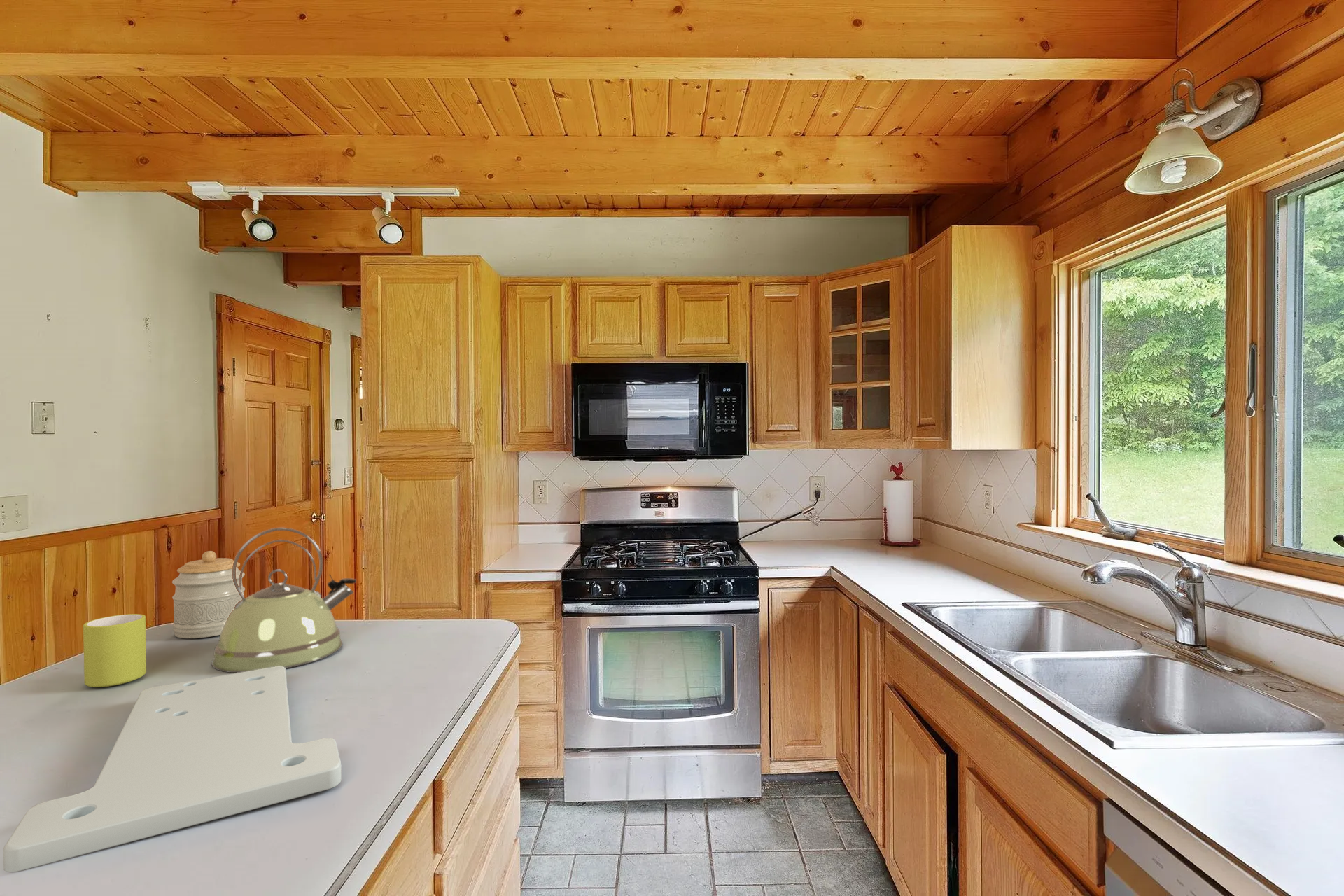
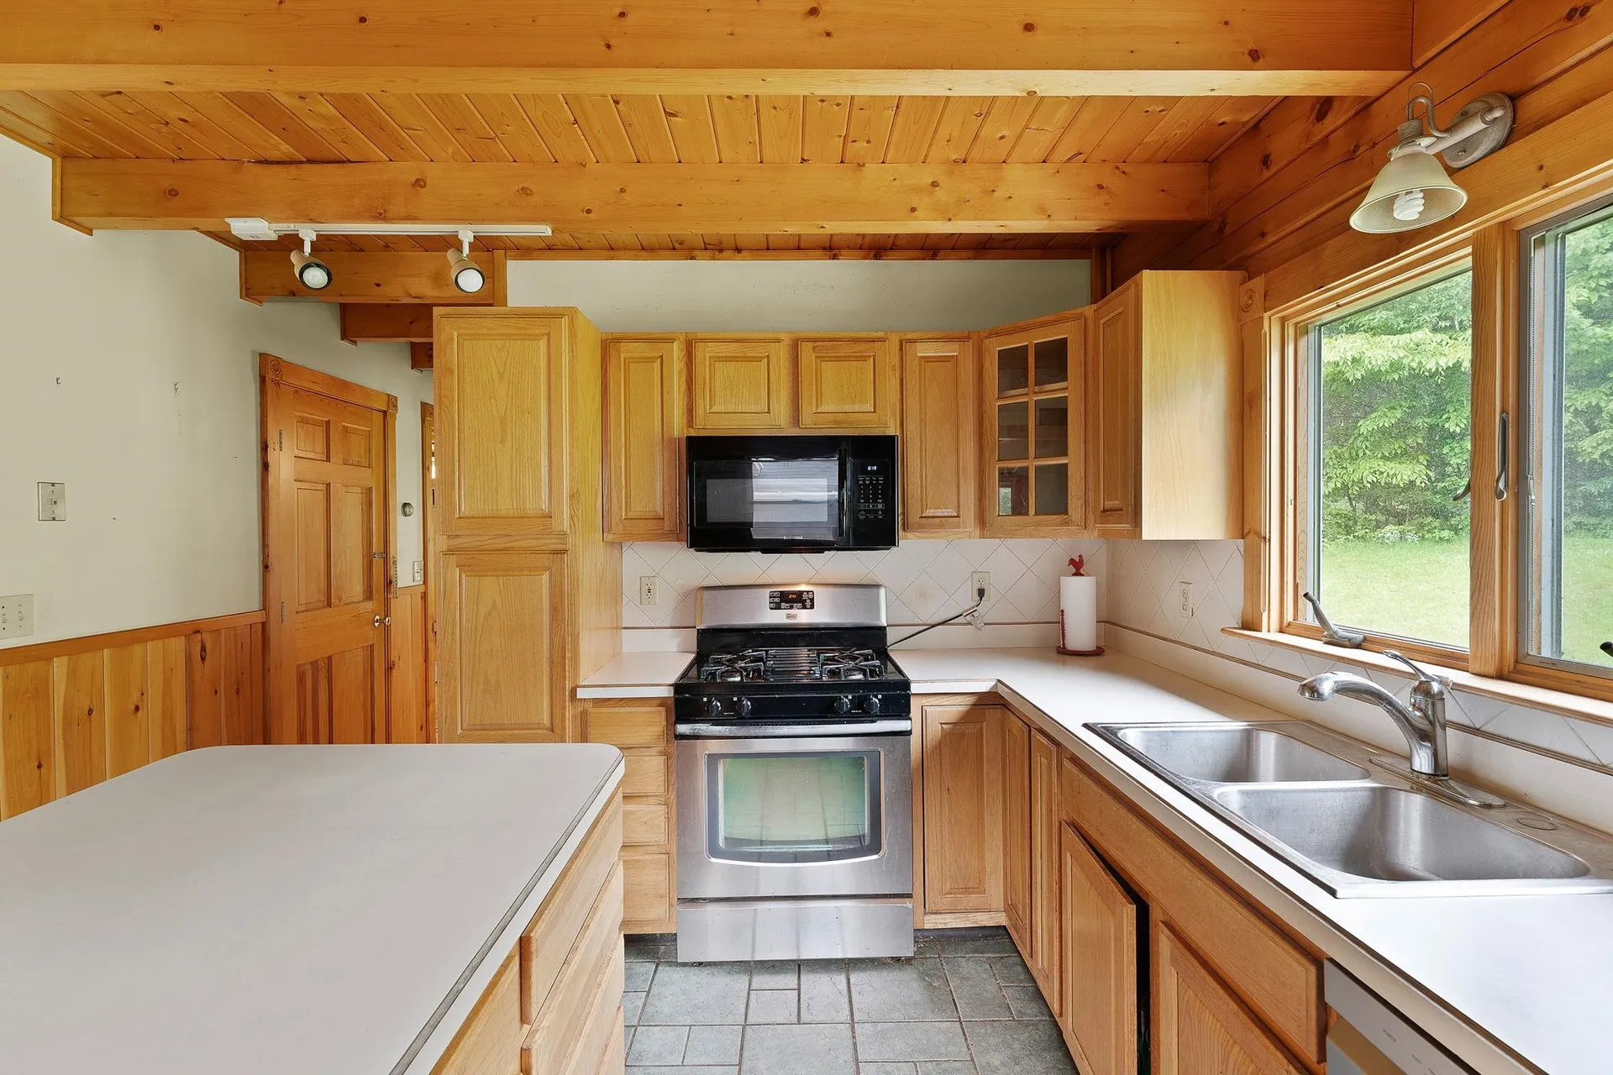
- jar [172,550,246,639]
- kettle [211,527,357,673]
- mug [83,613,147,688]
- cutting board [3,666,342,873]
